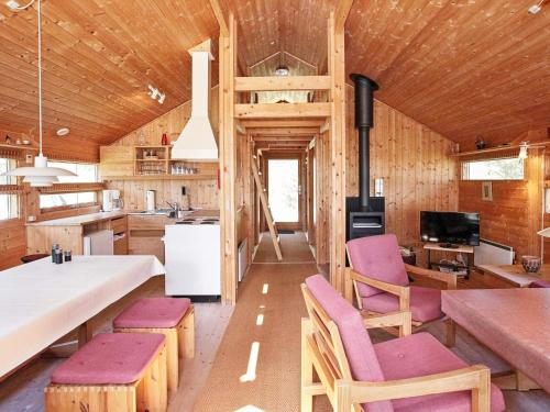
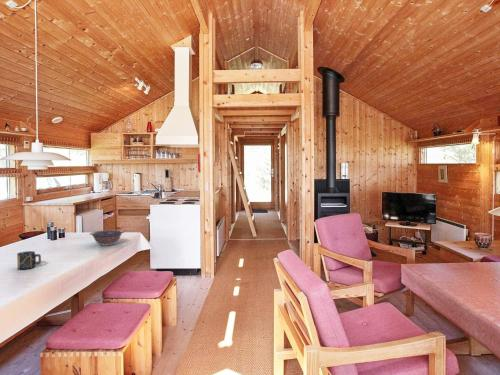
+ cup [16,250,42,270]
+ decorative bowl [89,229,125,247]
